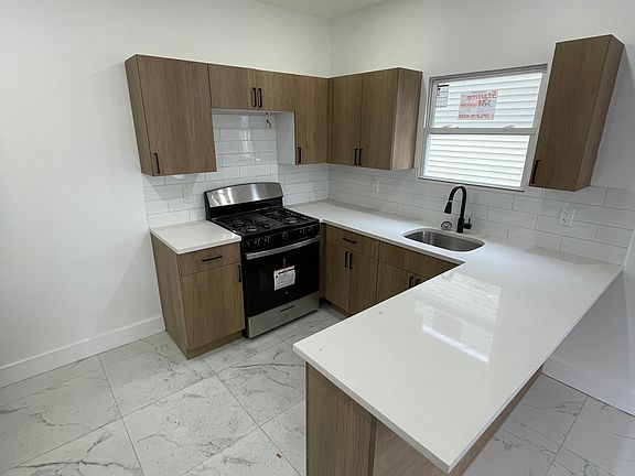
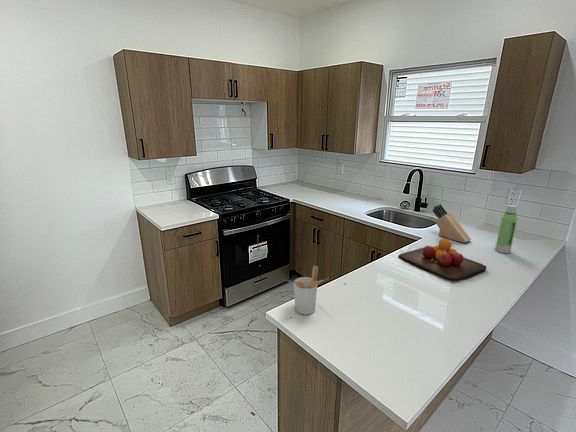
+ knife block [432,203,472,244]
+ utensil holder [293,265,329,316]
+ water bottle [494,204,518,254]
+ chopping board [397,238,487,282]
